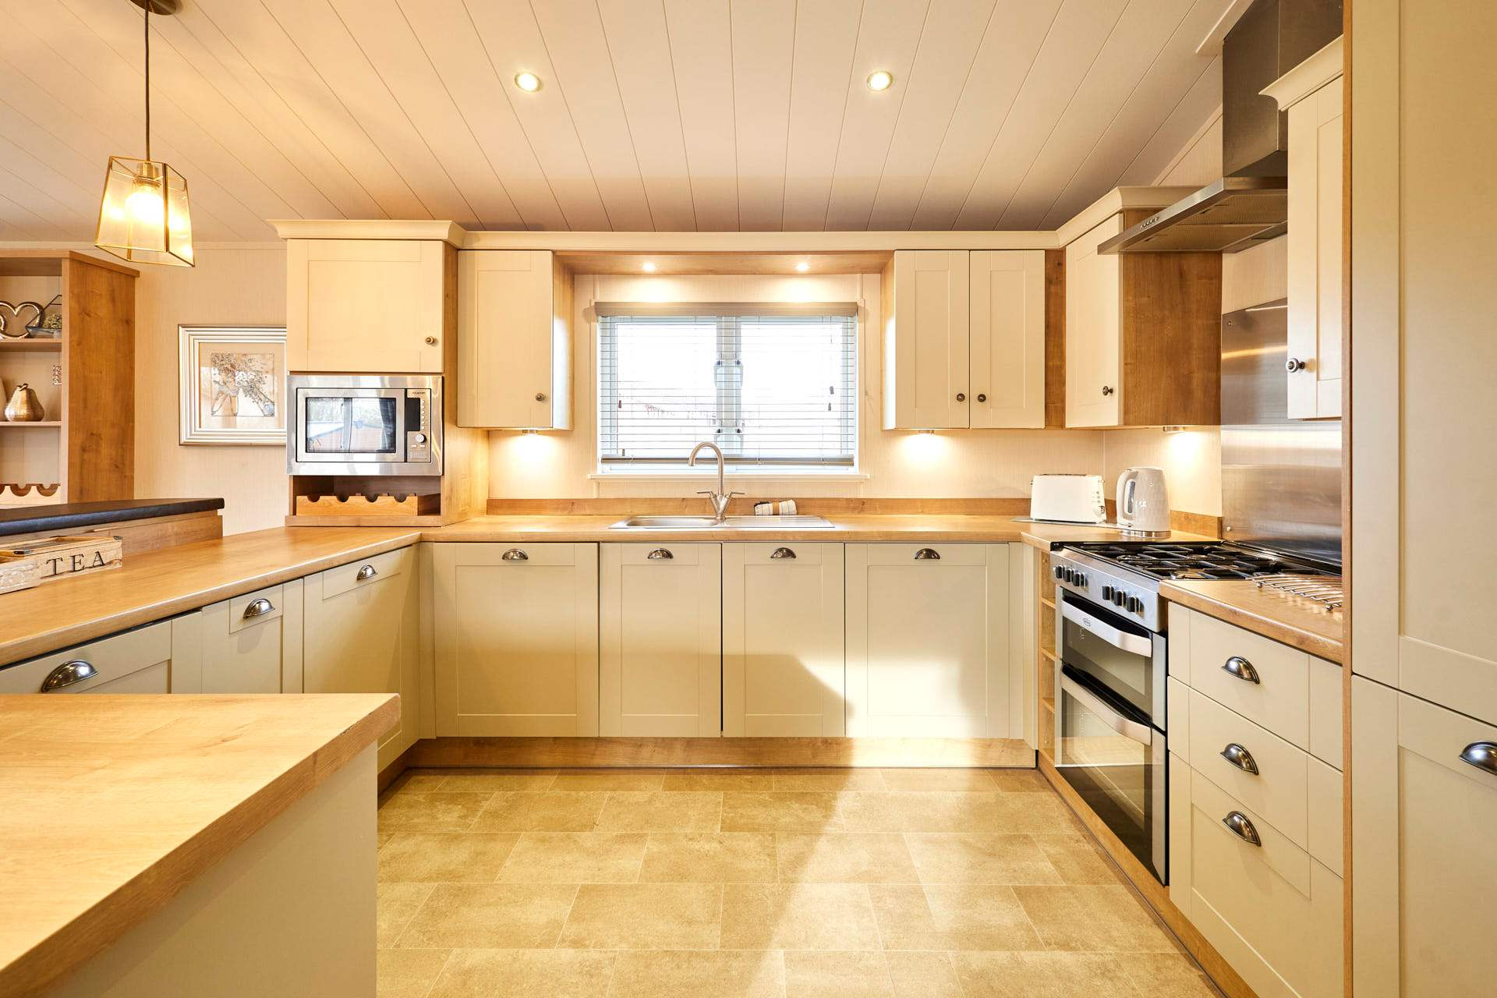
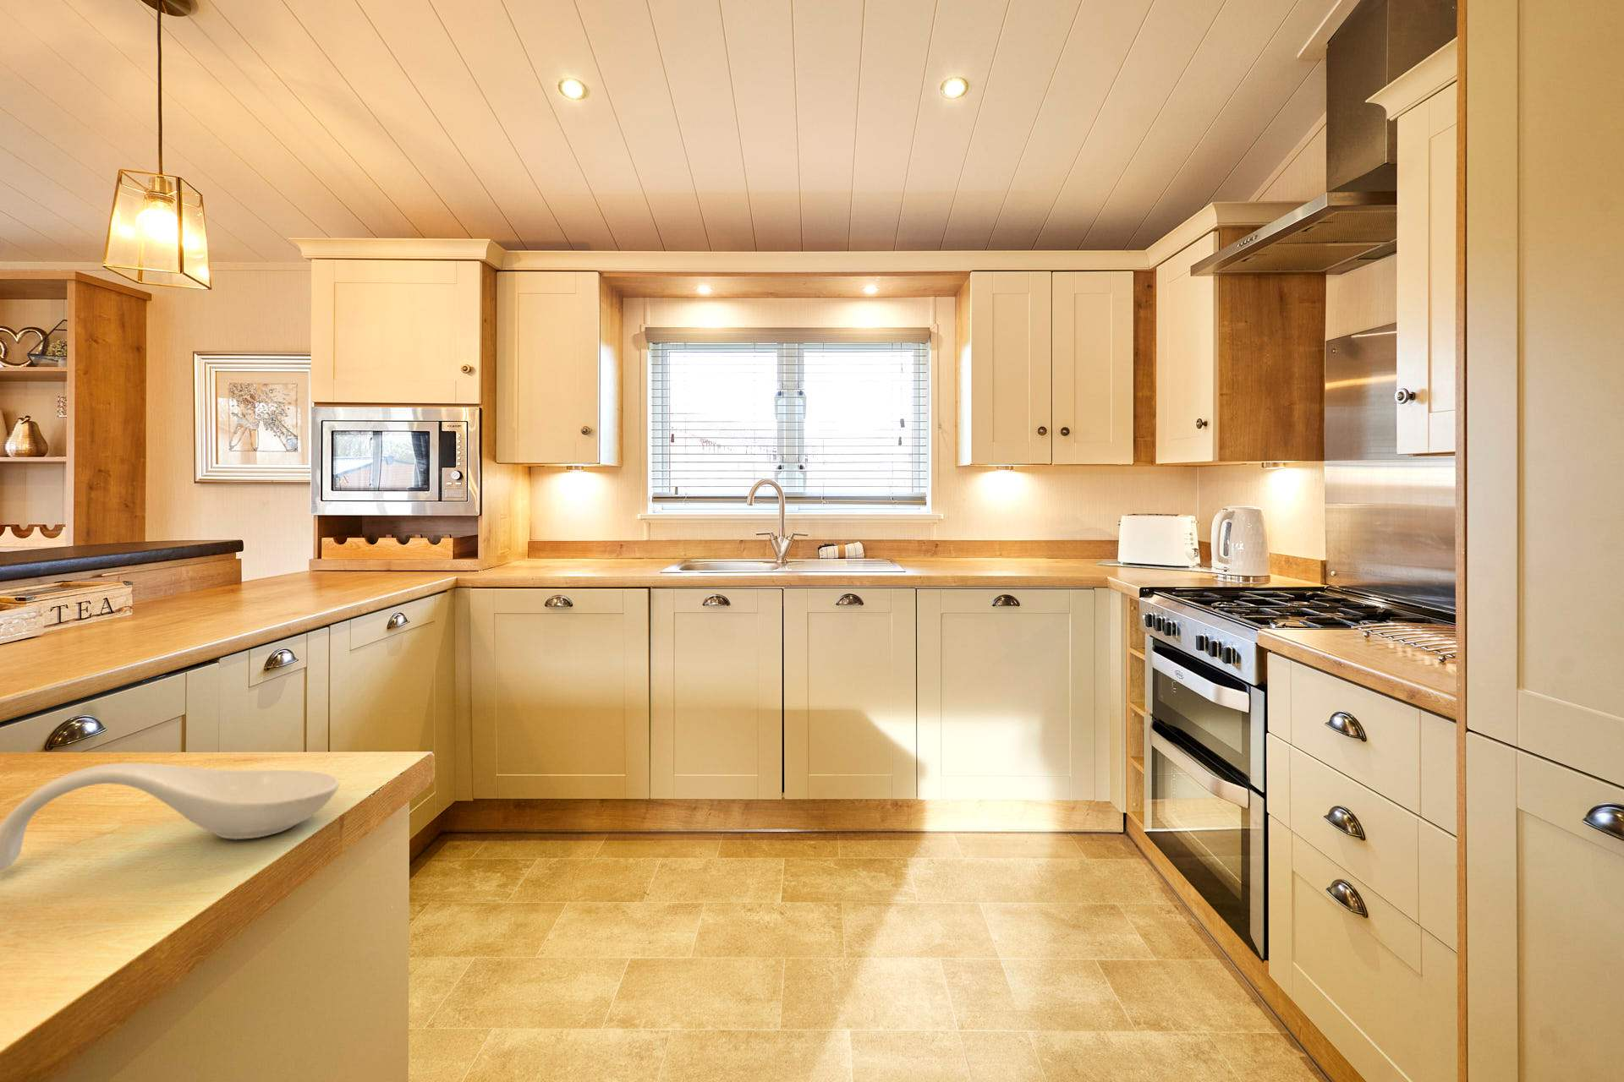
+ spoon rest [0,762,340,872]
